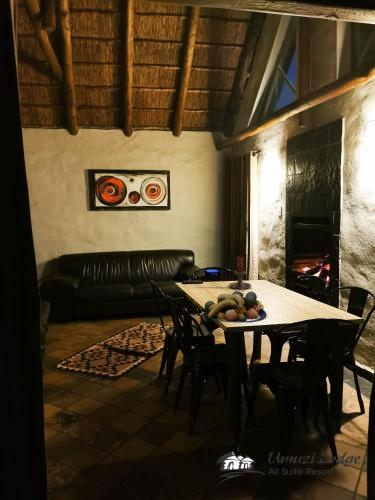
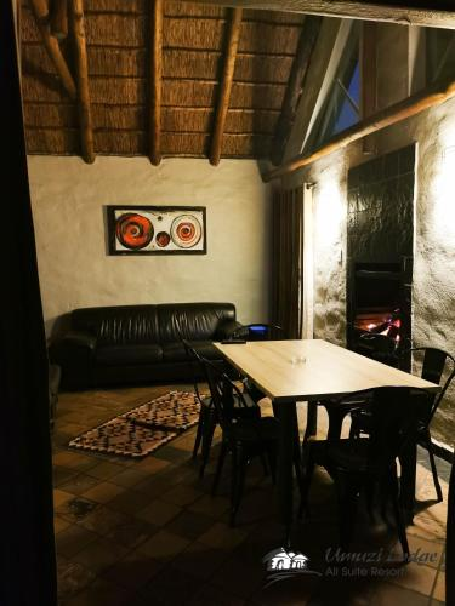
- candle holder [228,256,252,291]
- fruit bowl [203,290,268,324]
